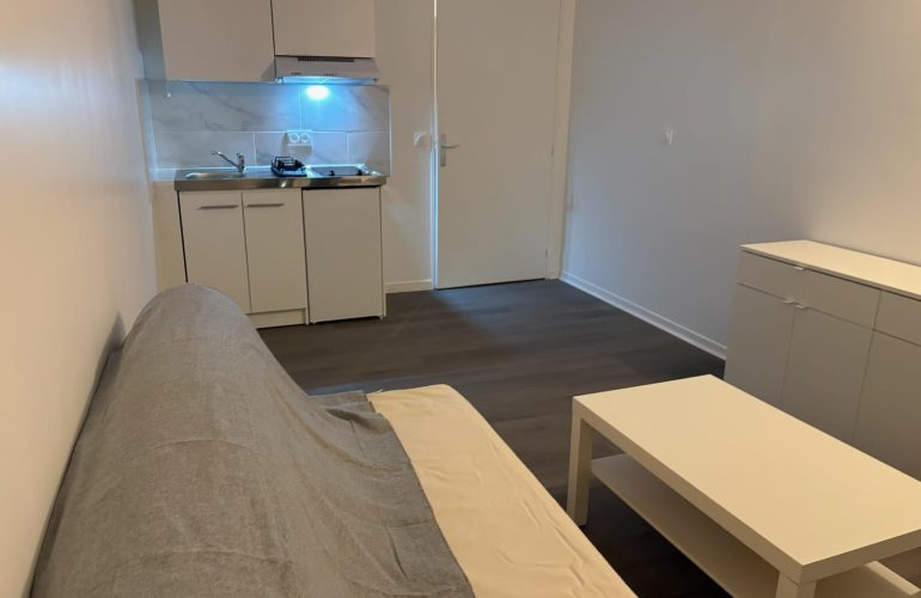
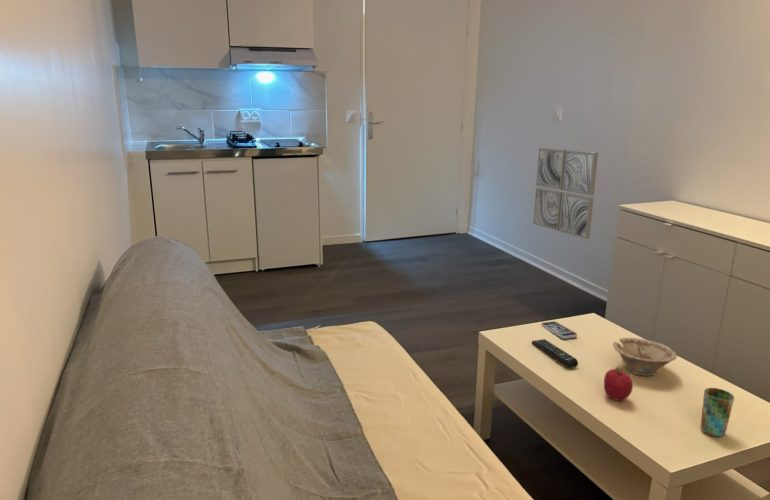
+ smartphone [540,320,578,340]
+ dish [612,337,678,377]
+ remote control [531,338,579,369]
+ fruit [603,367,634,402]
+ cup [700,387,735,438]
+ wall art [532,147,599,240]
